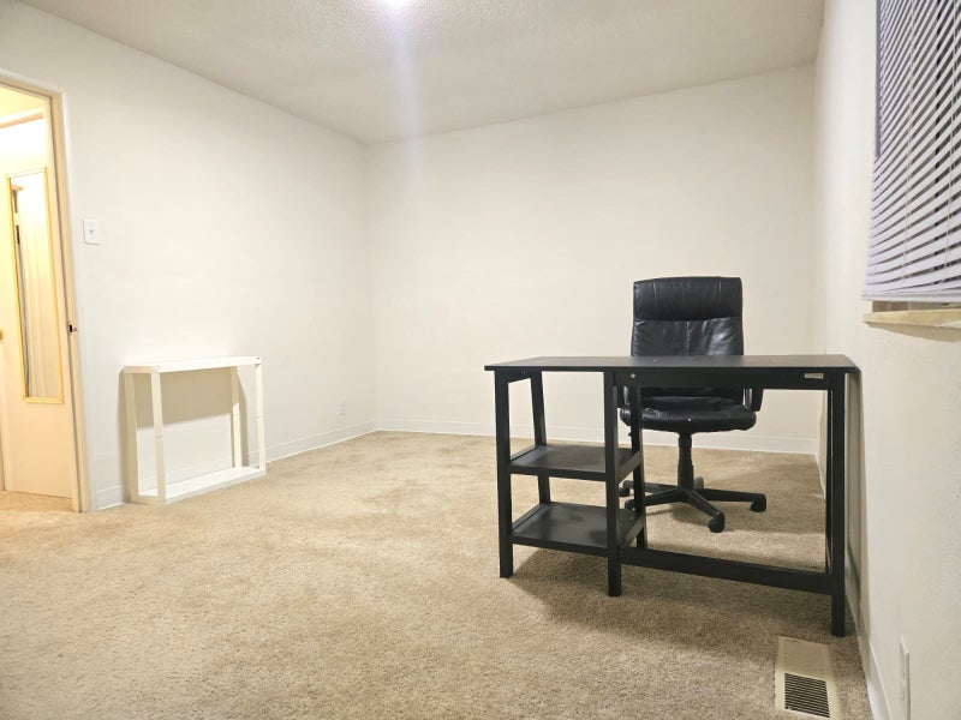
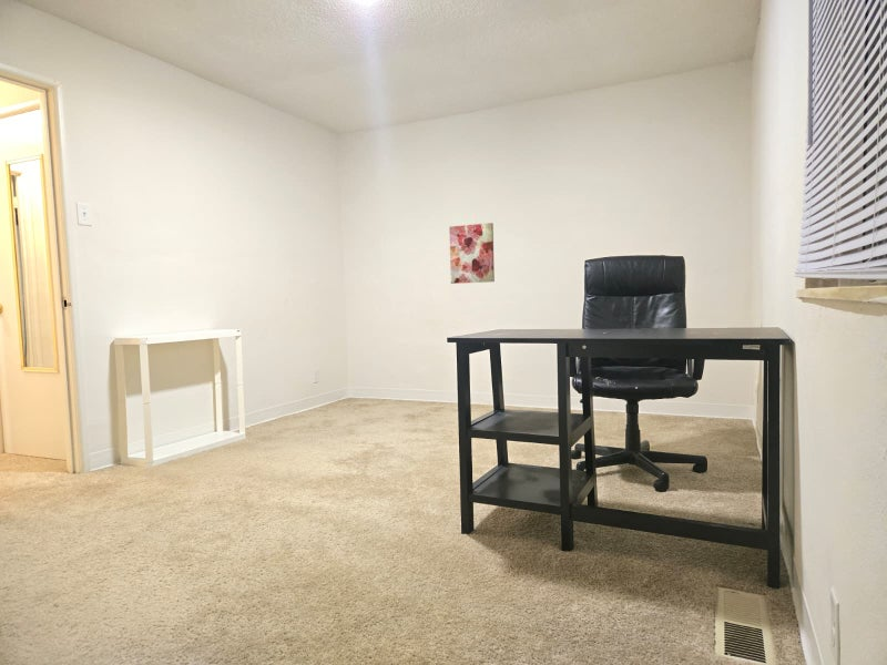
+ wall art [448,222,496,285]
